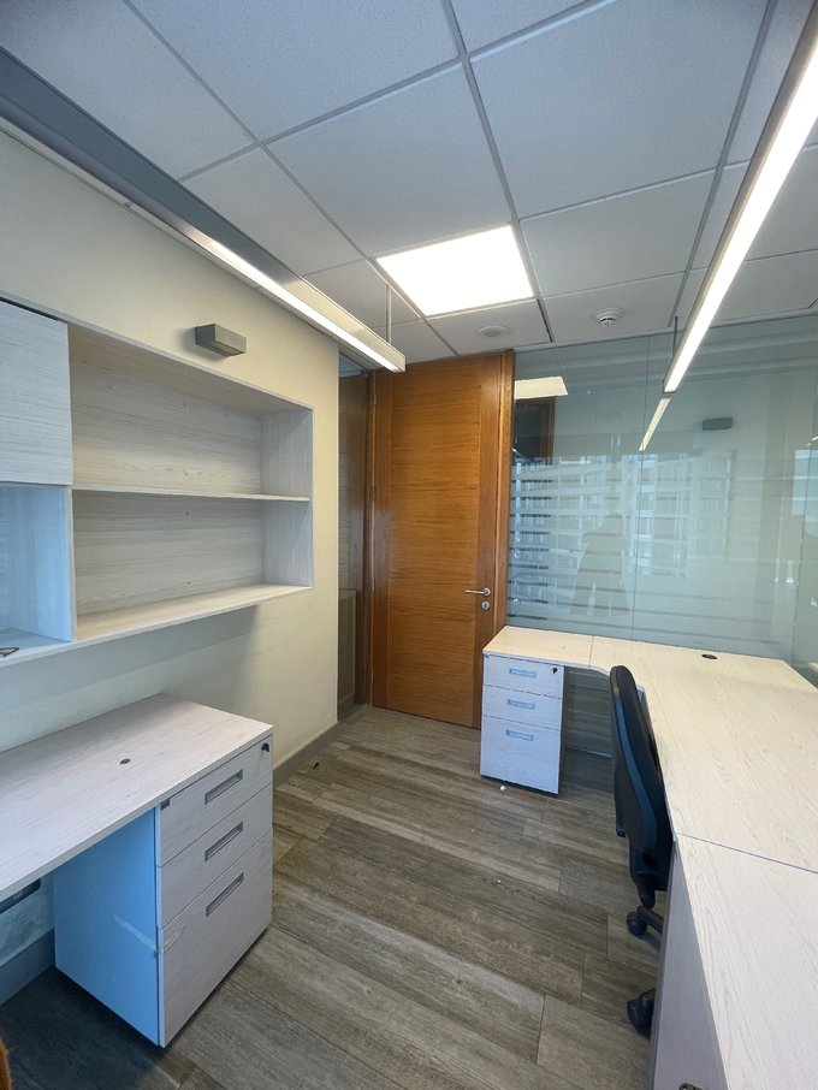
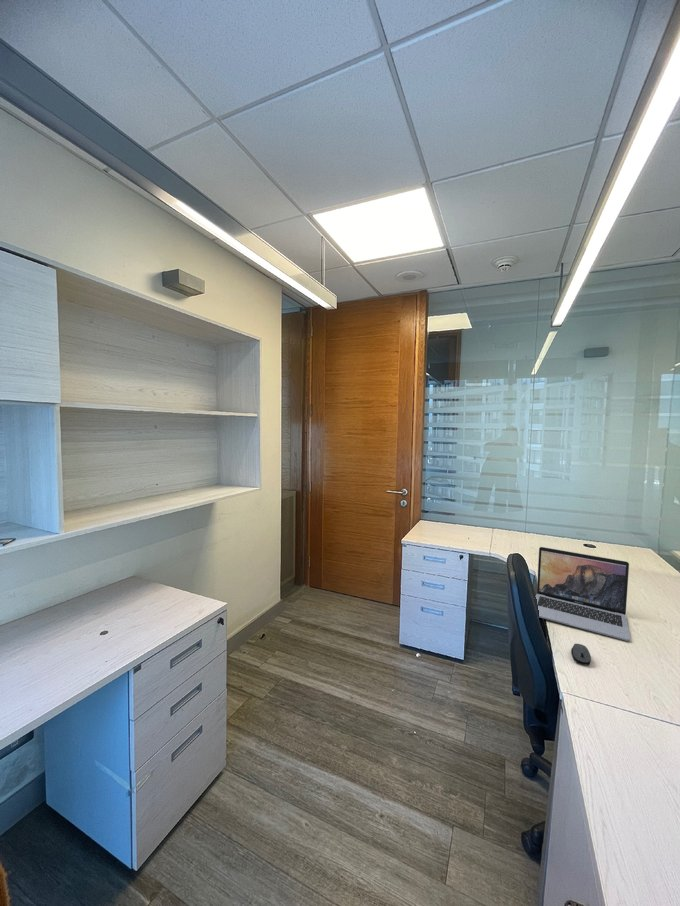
+ computer mouse [570,643,592,666]
+ laptop [535,546,631,642]
